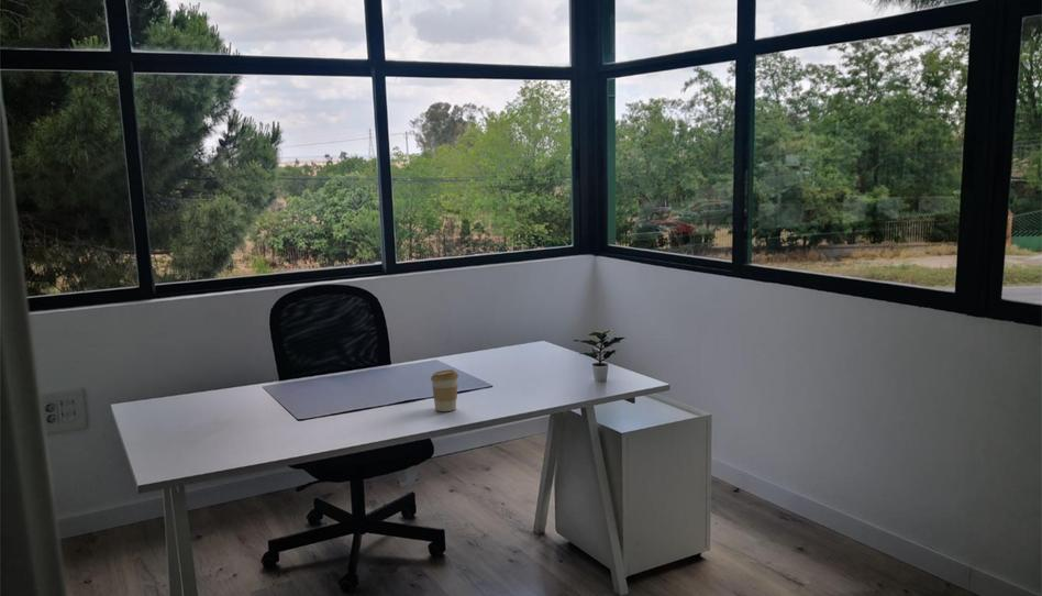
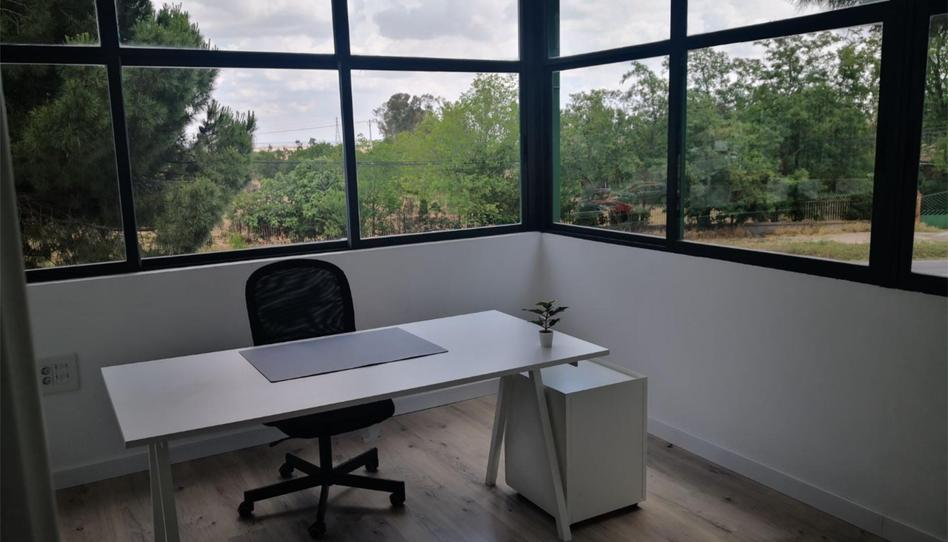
- coffee cup [430,368,459,412]
